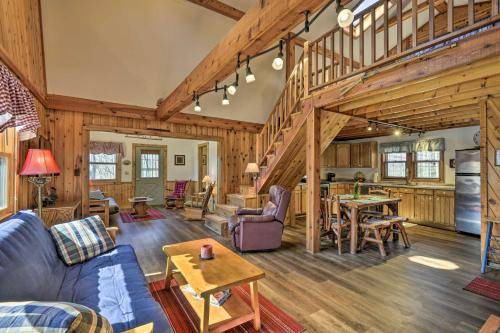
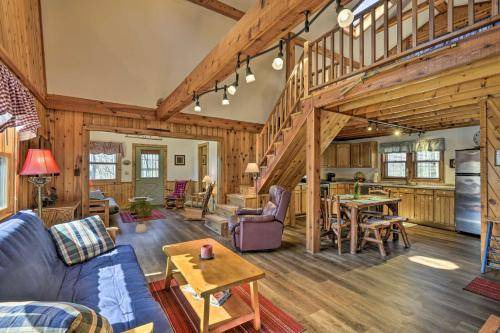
+ house plant [123,197,160,234]
